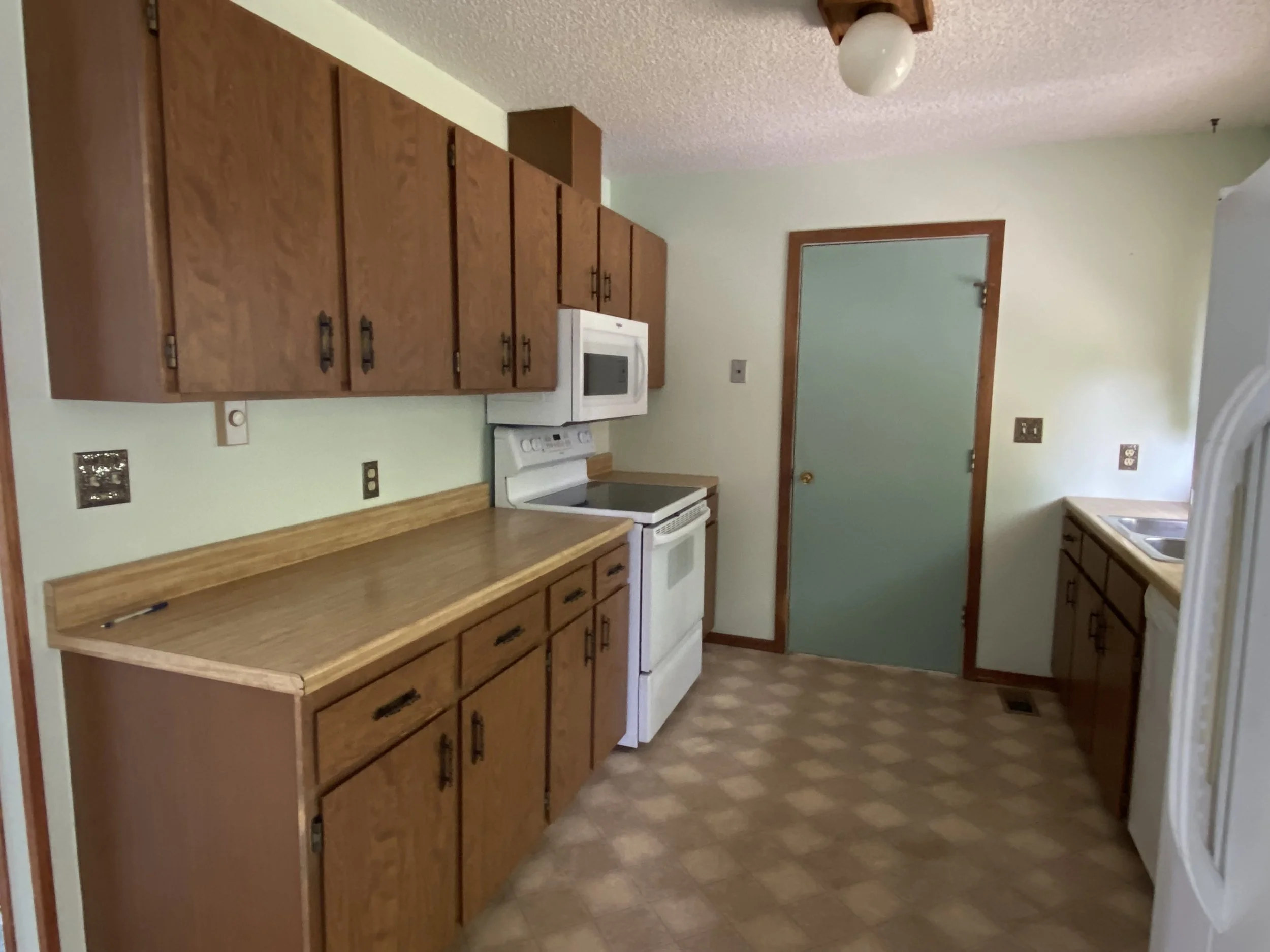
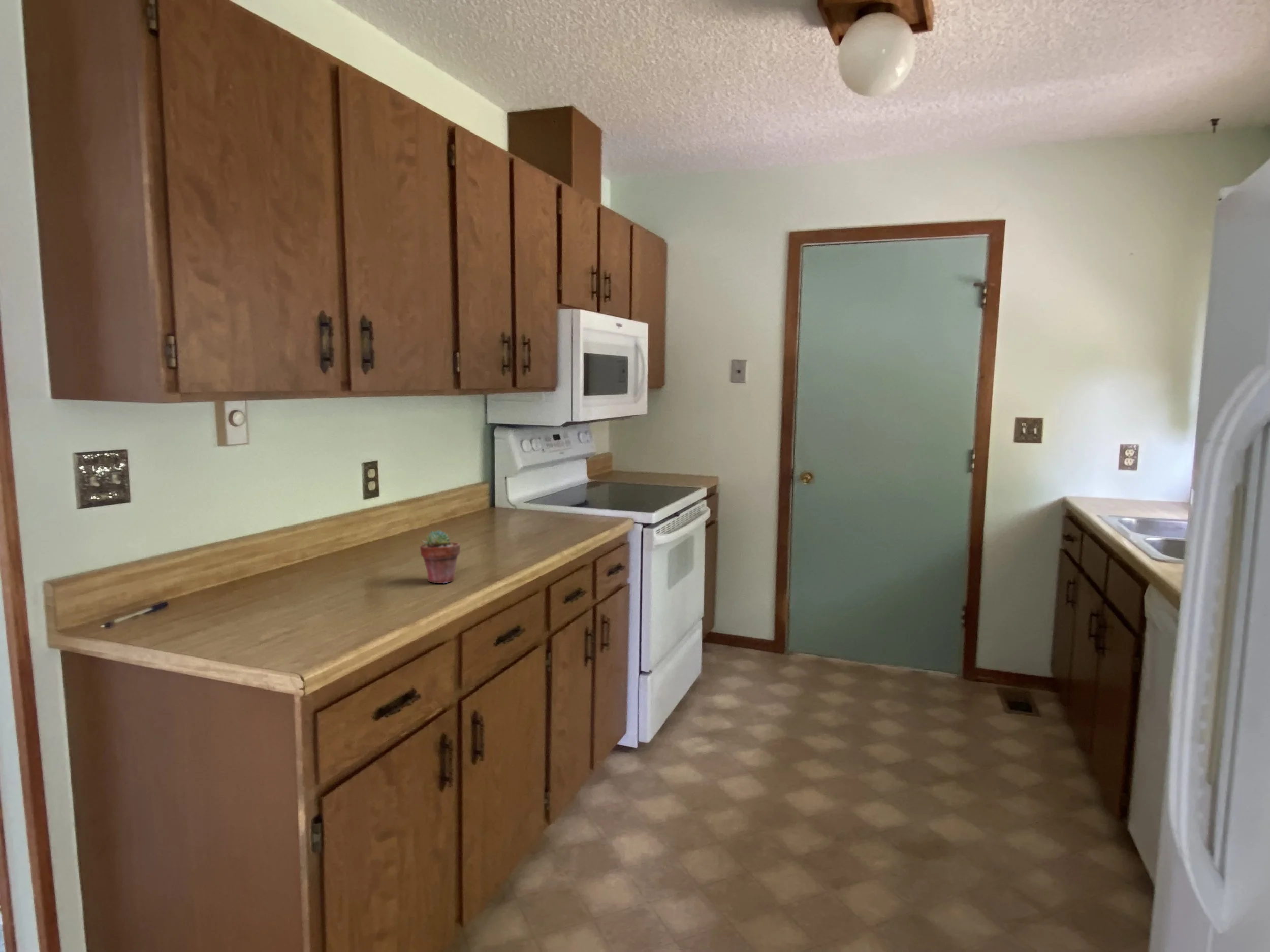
+ potted succulent [420,529,461,584]
